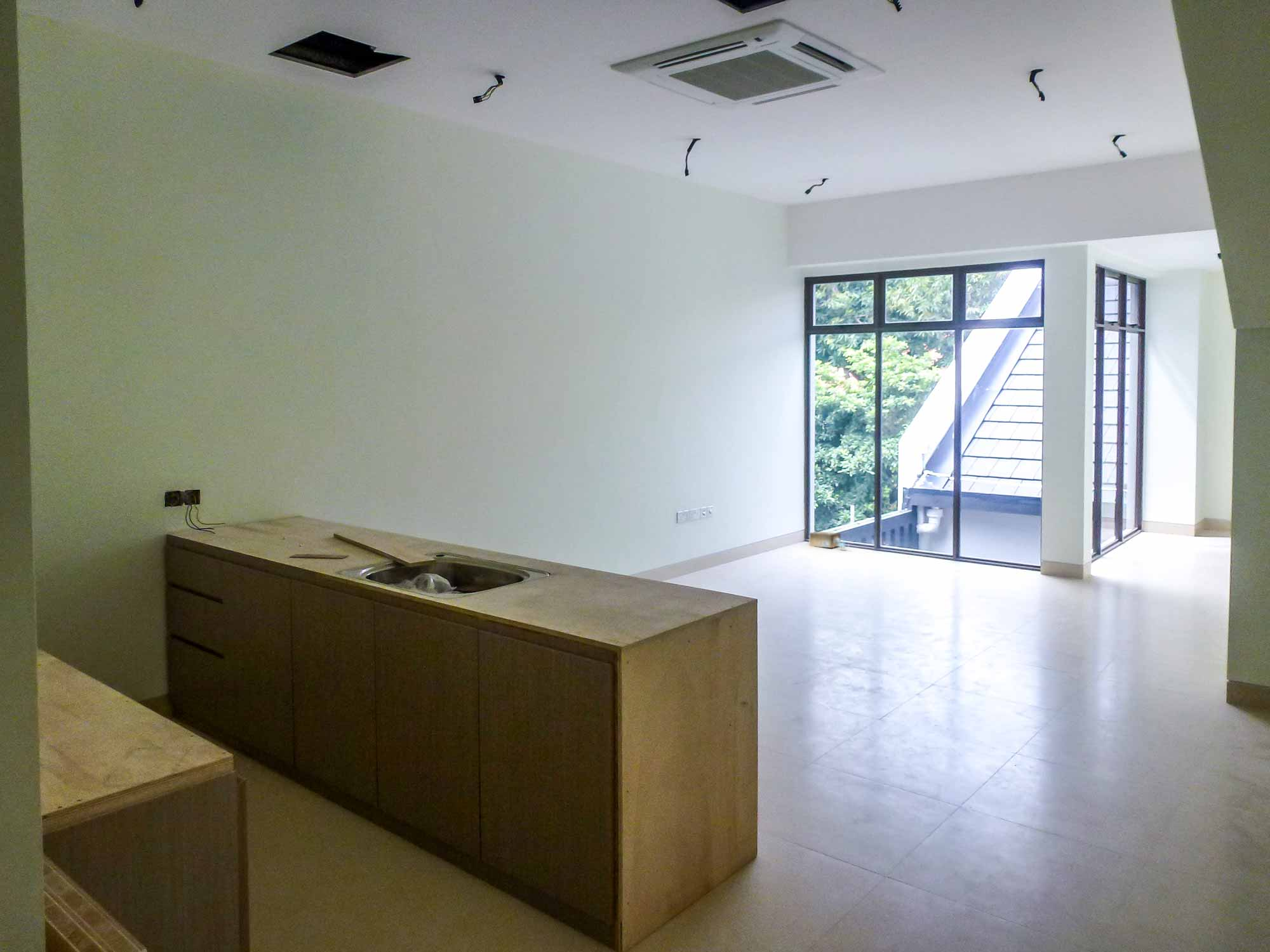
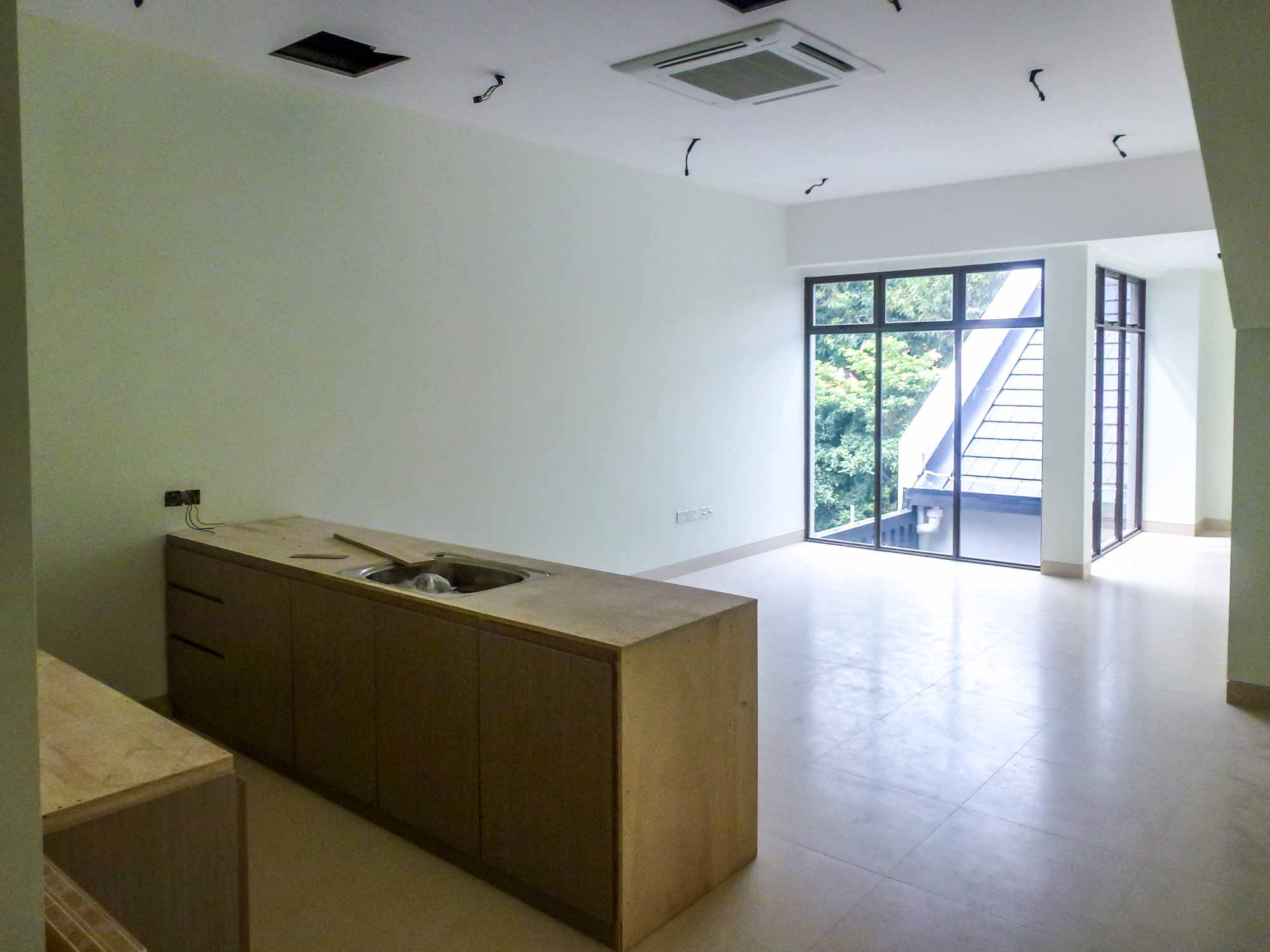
- cardboard box [806,531,854,550]
